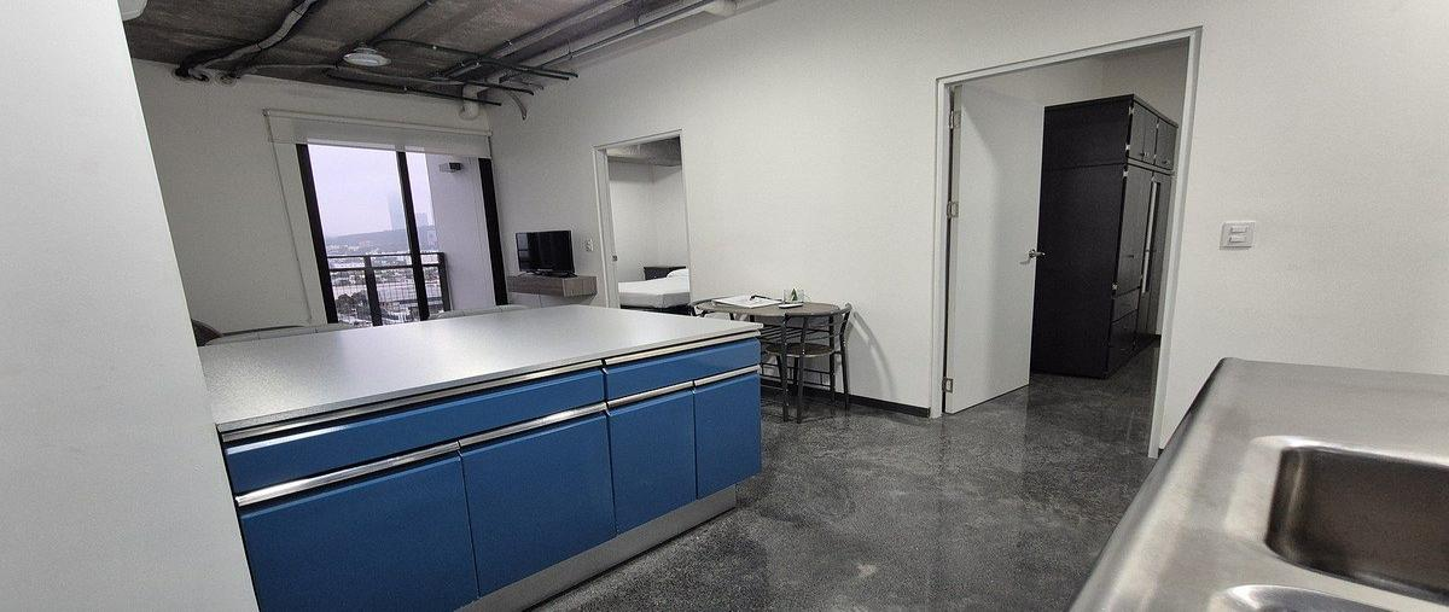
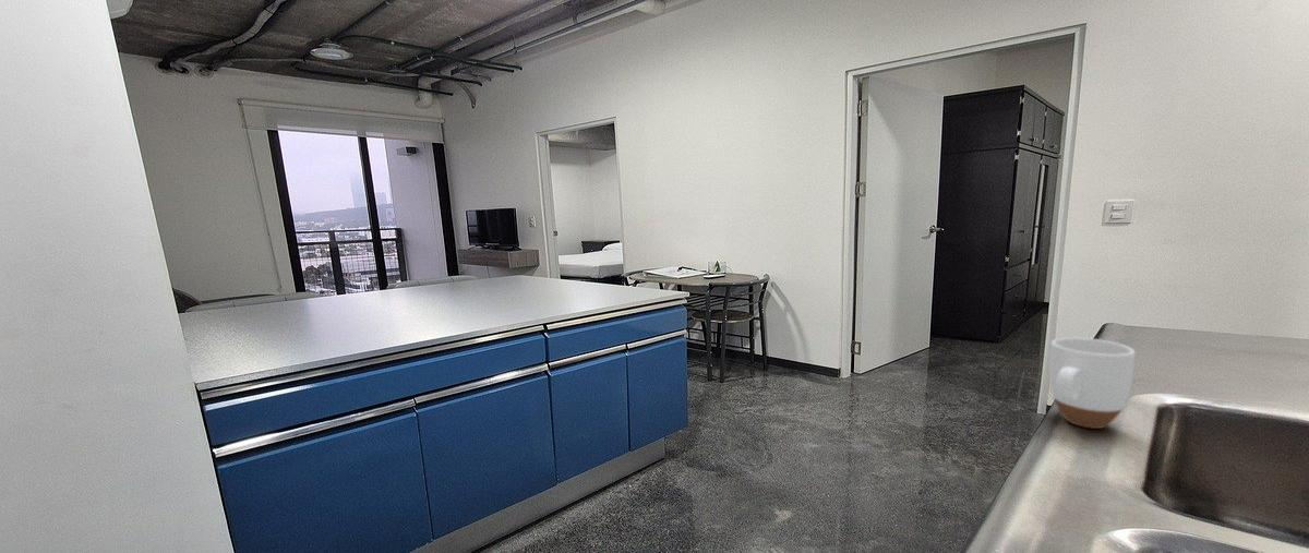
+ mug [1048,336,1137,430]
